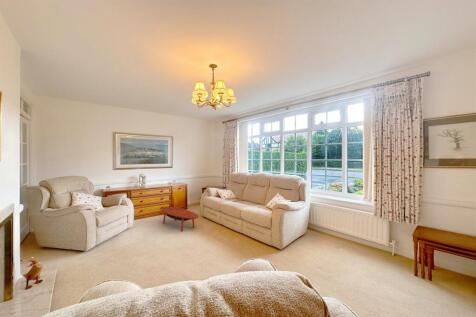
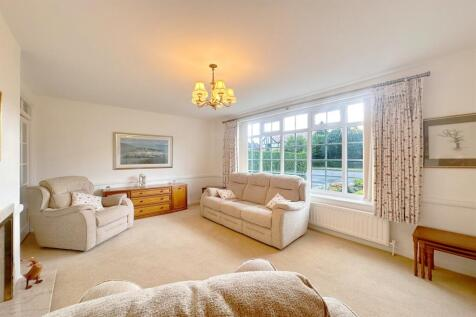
- coffee table [160,206,200,232]
